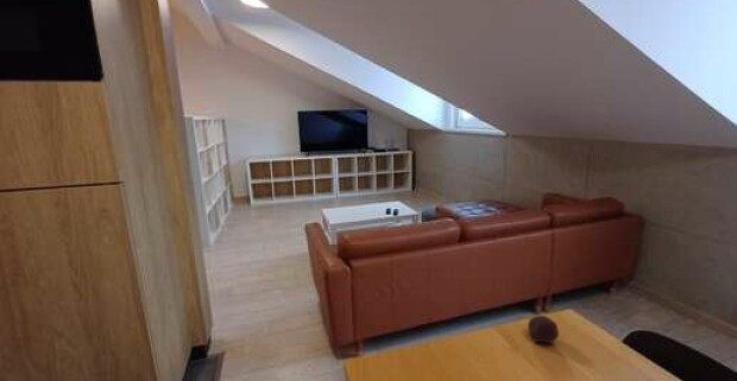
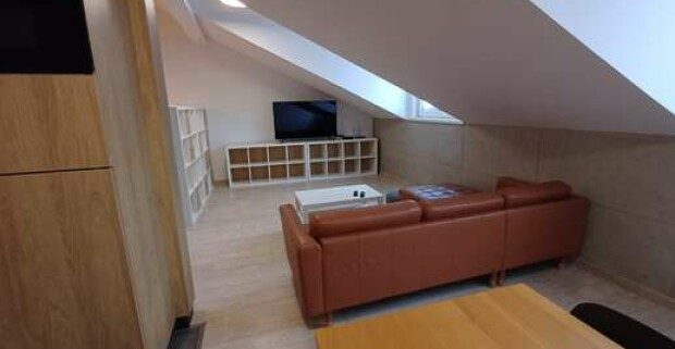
- apple [527,315,560,344]
